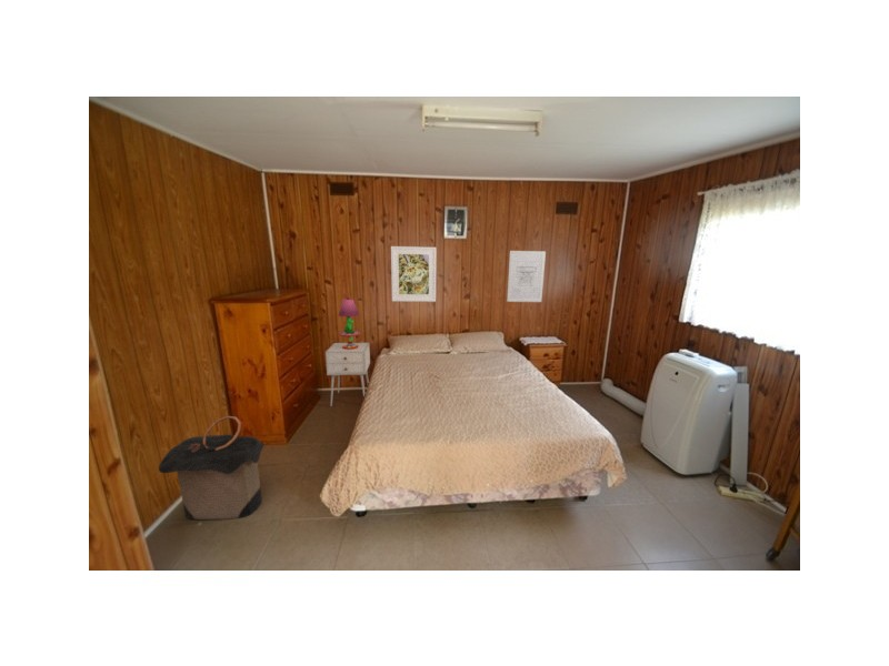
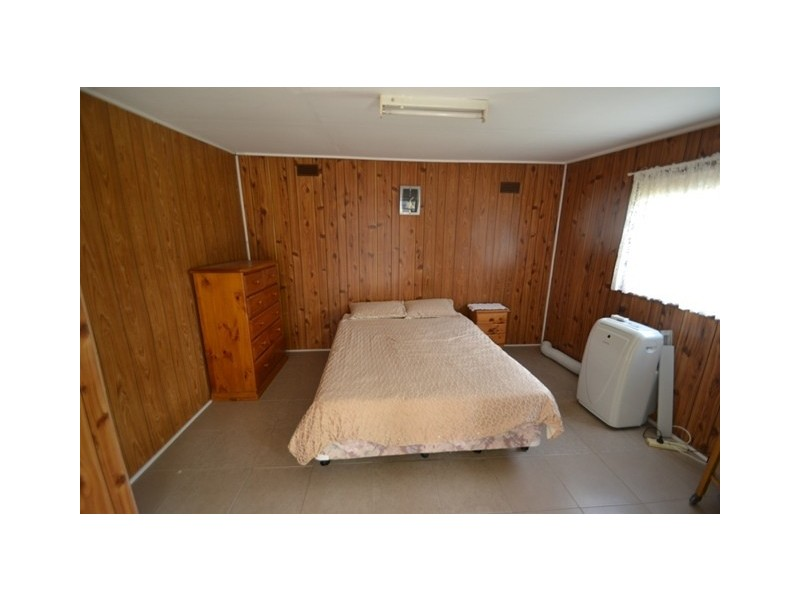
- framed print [390,245,438,303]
- nightstand [324,342,371,407]
- table lamp [338,296,361,350]
- wall art [506,250,547,303]
- laundry hamper [158,415,267,521]
